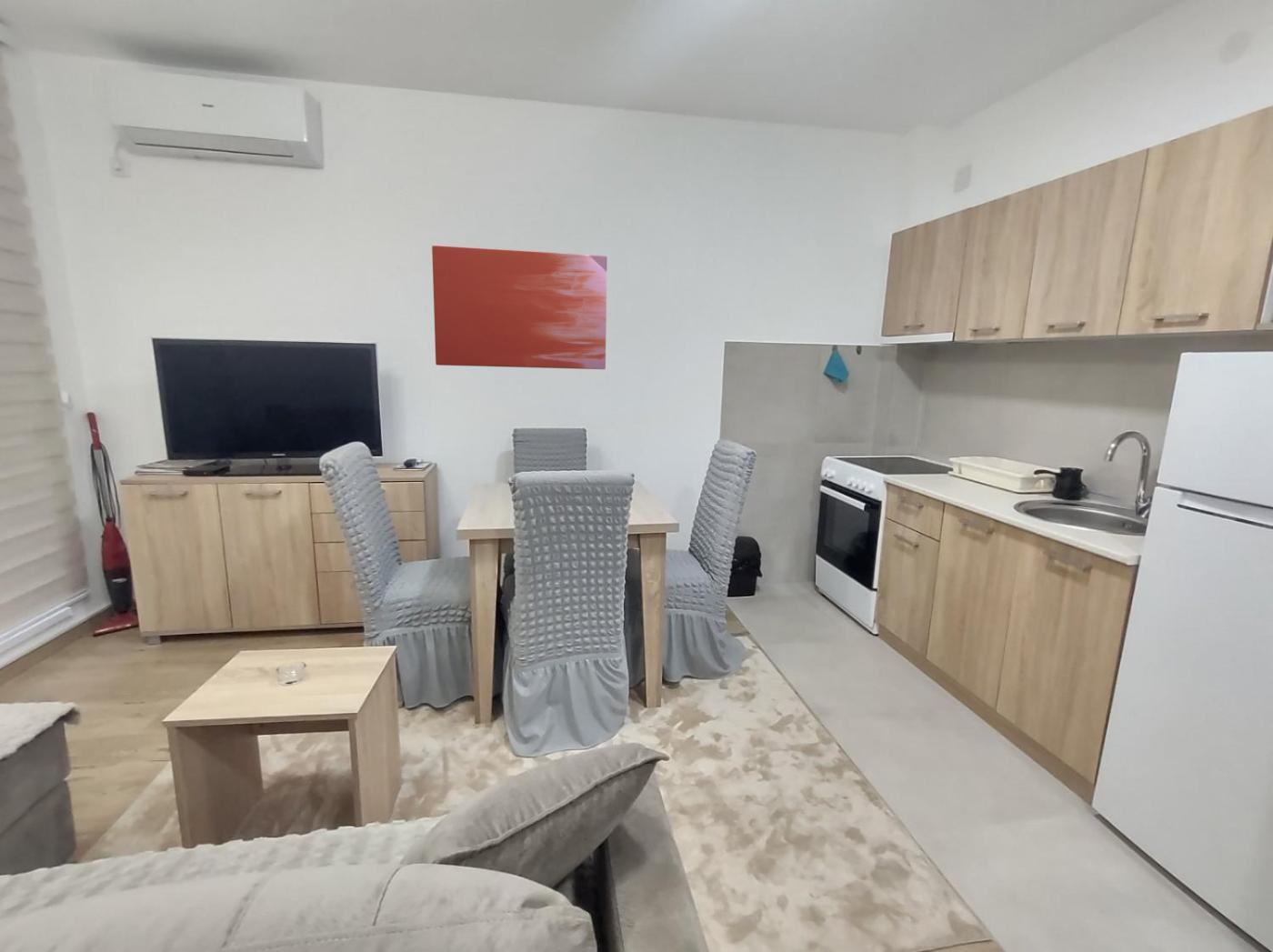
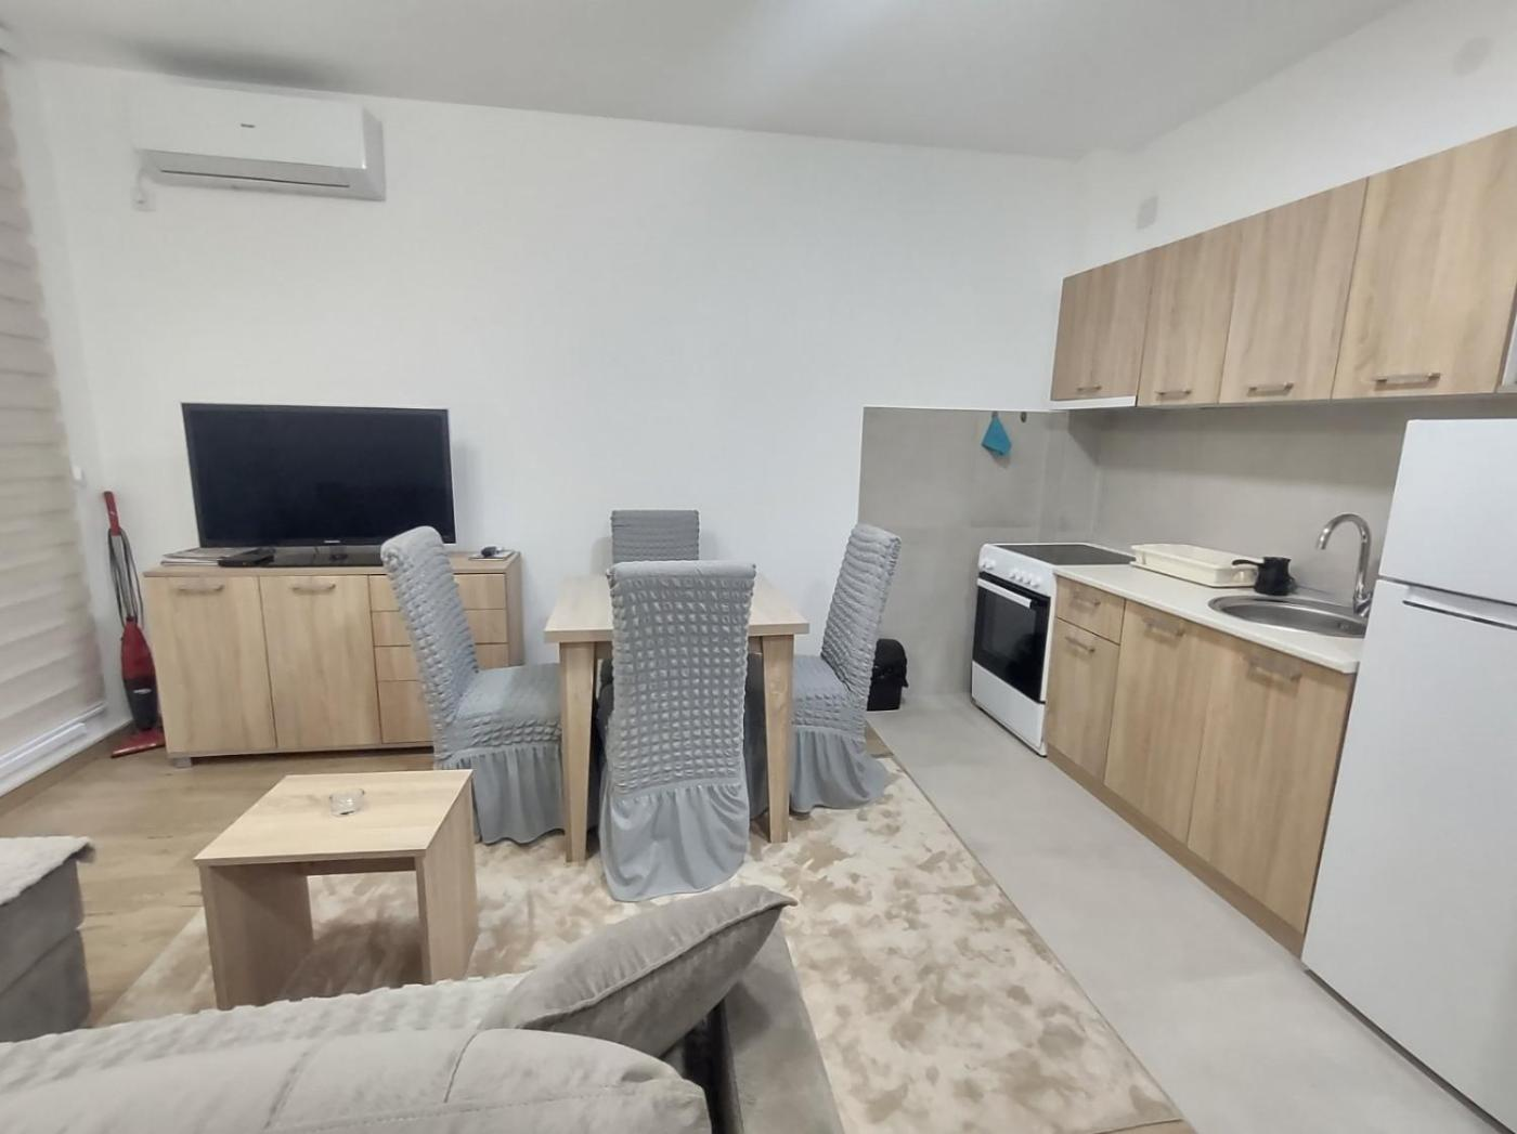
- wall art [431,245,607,370]
